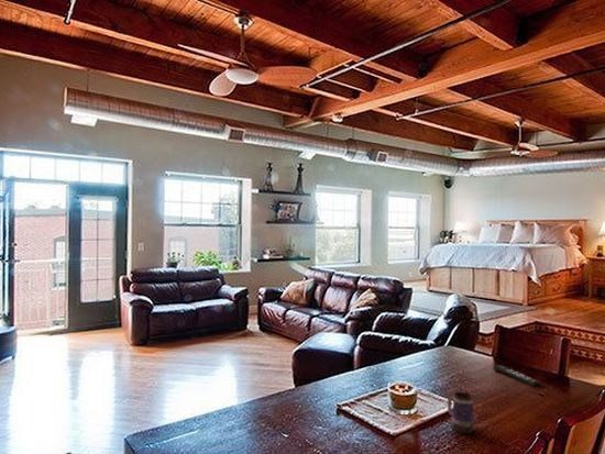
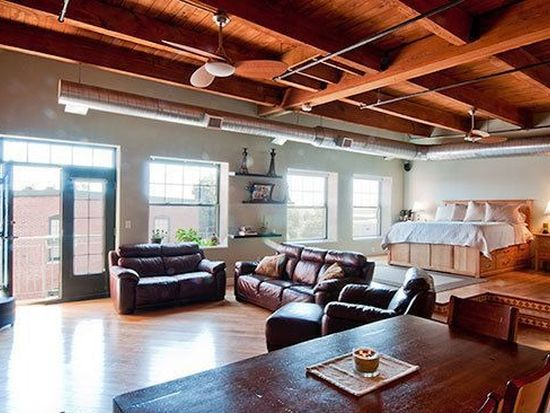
- mug [447,387,475,434]
- remote control [492,364,541,387]
